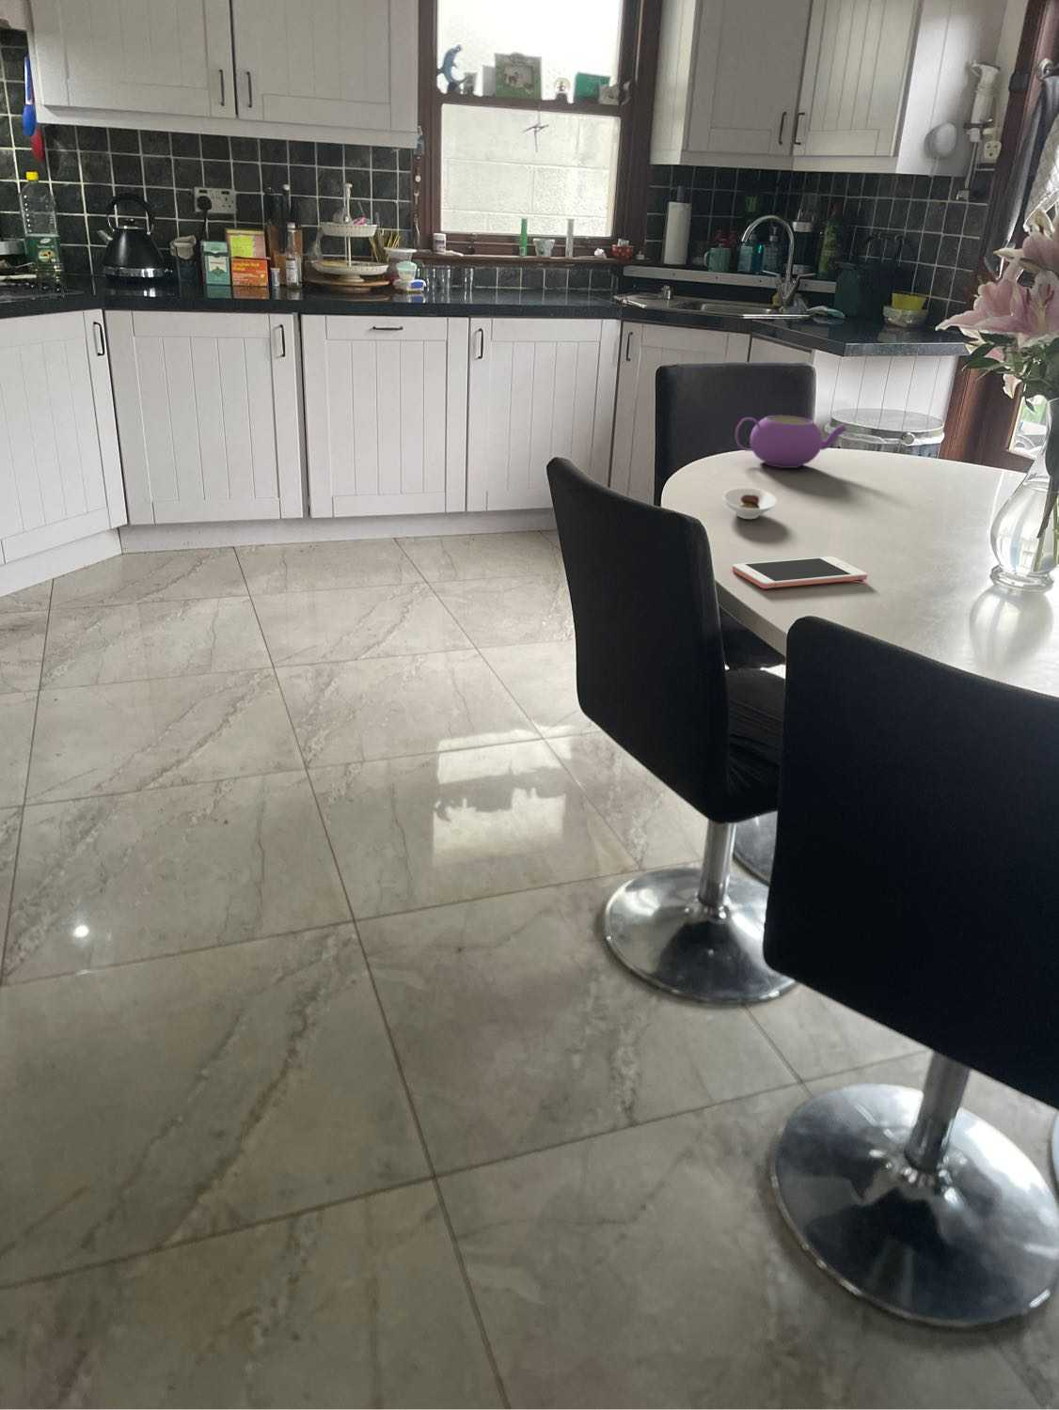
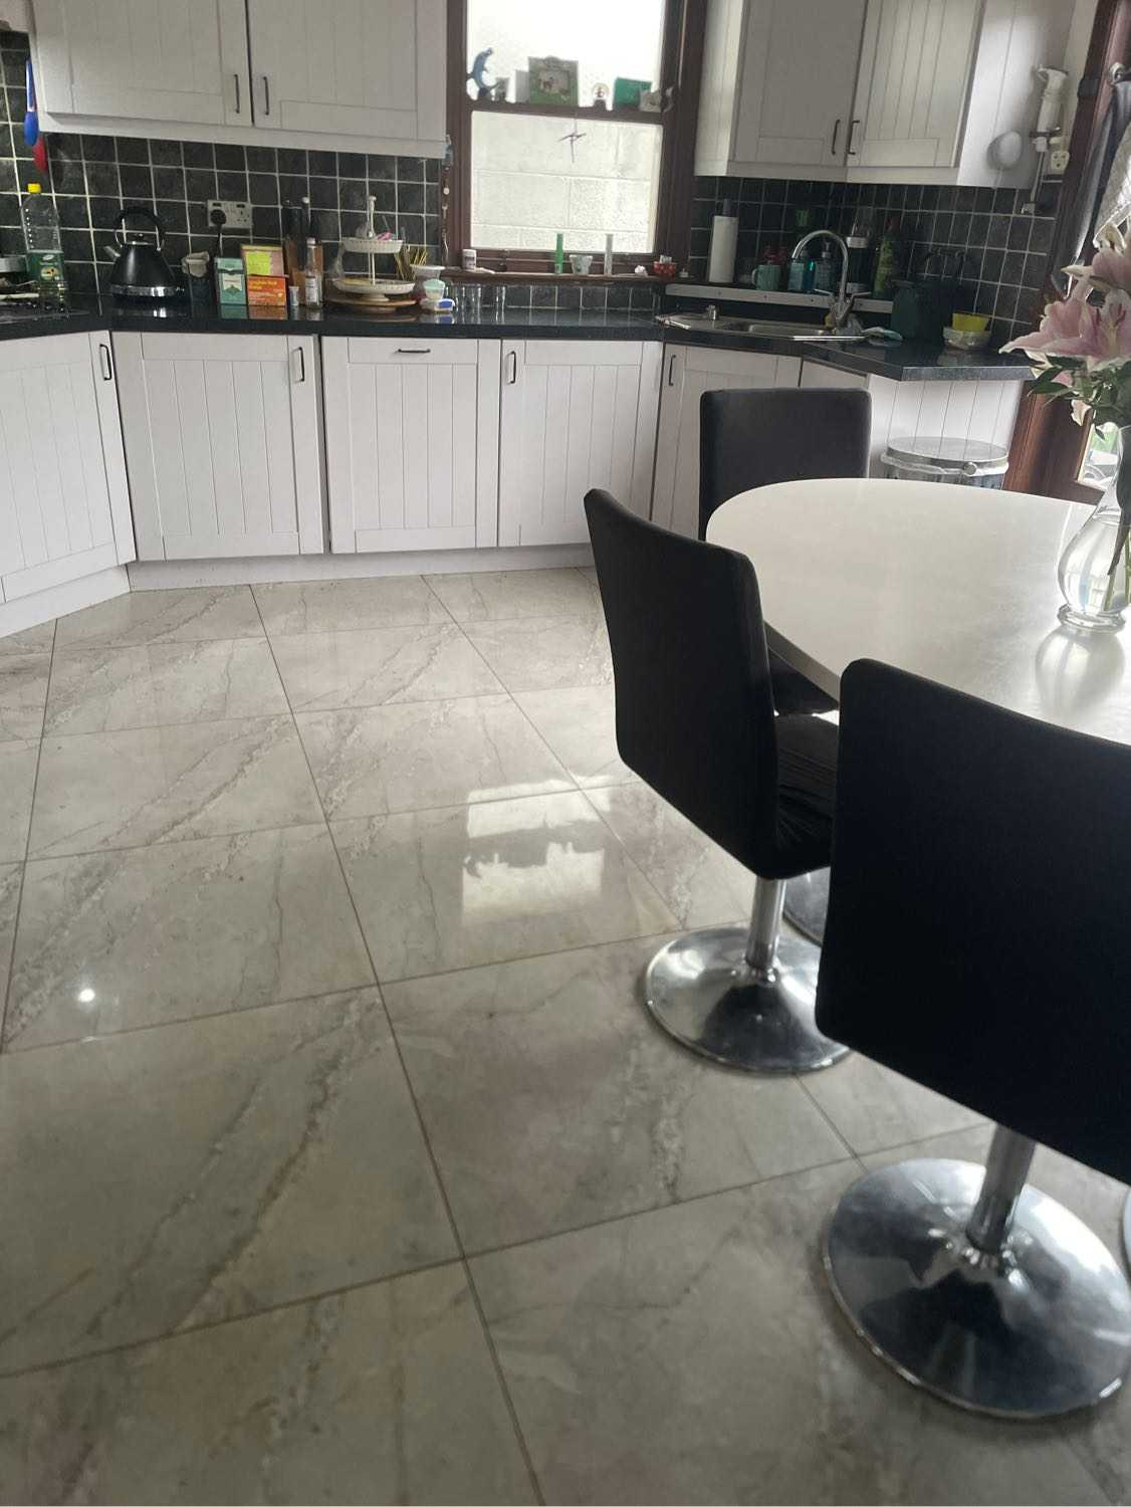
- cell phone [732,556,868,589]
- saucer [722,487,776,519]
- teapot [734,415,848,469]
